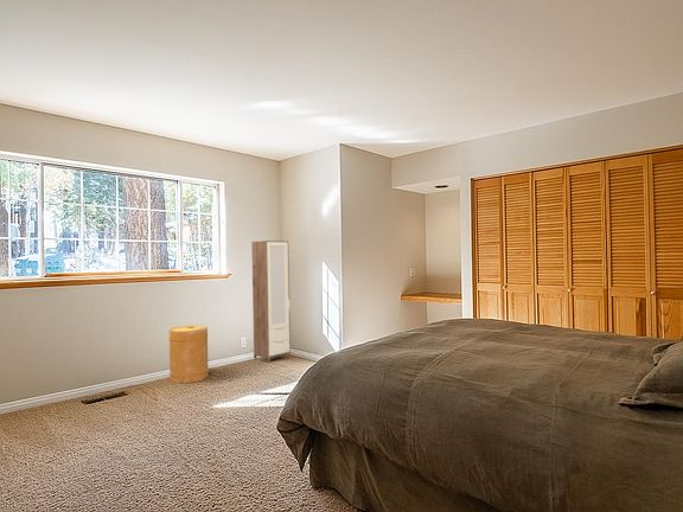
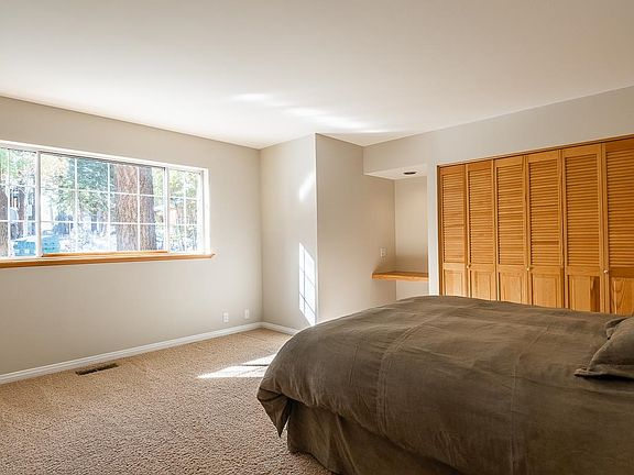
- basket [167,325,210,384]
- cabinet [250,239,292,364]
